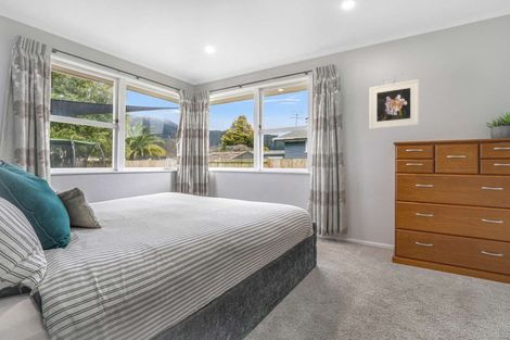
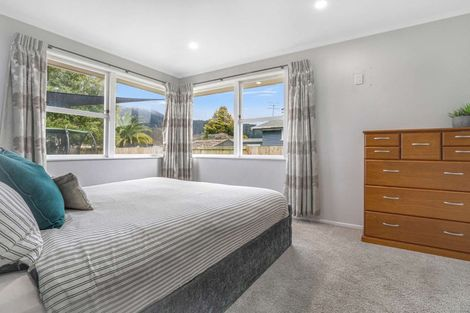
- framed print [369,78,420,130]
